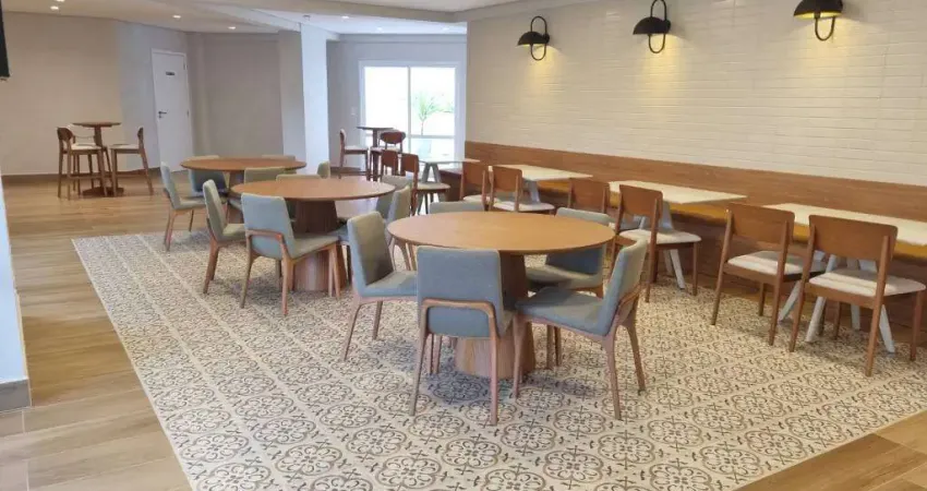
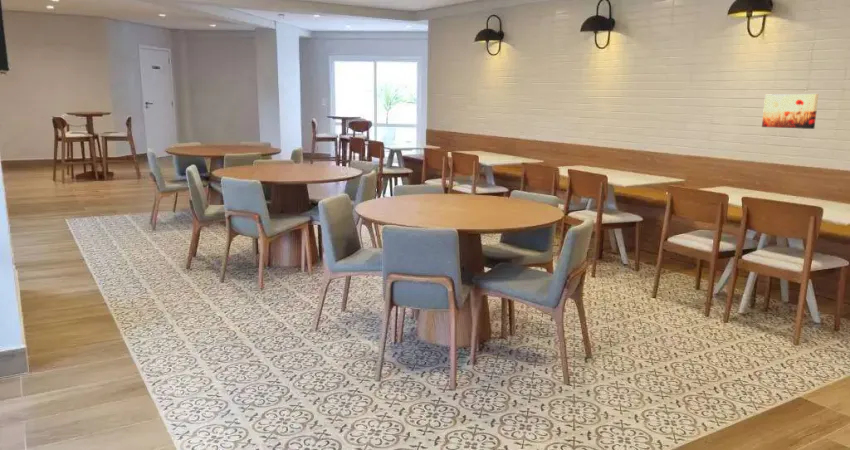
+ wall art [761,93,820,130]
